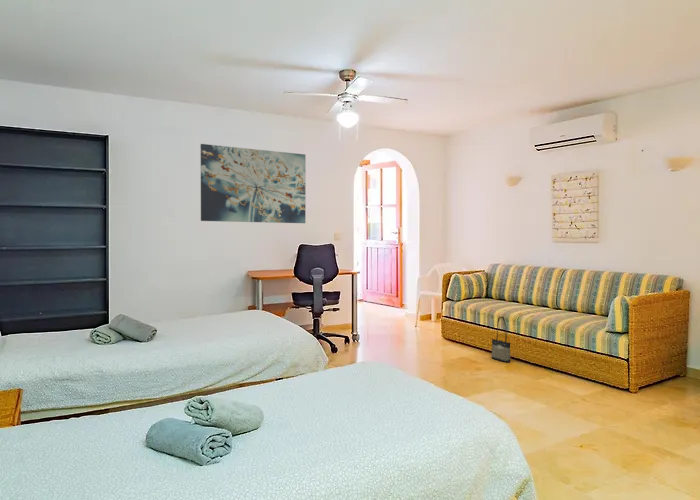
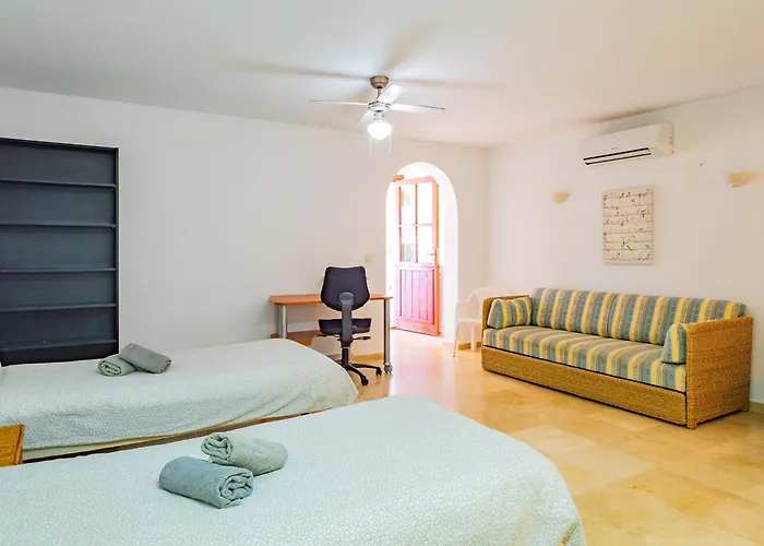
- wall art [200,143,307,224]
- tote bag [491,316,511,363]
